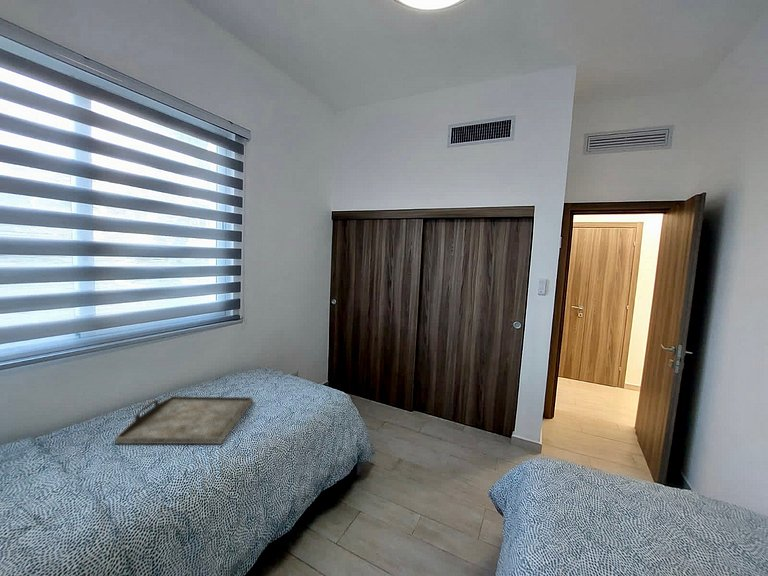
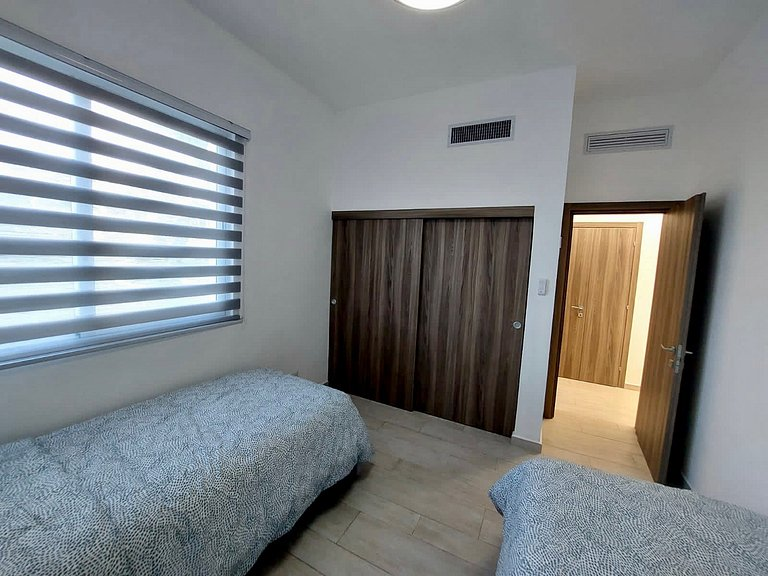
- serving tray [114,395,254,445]
